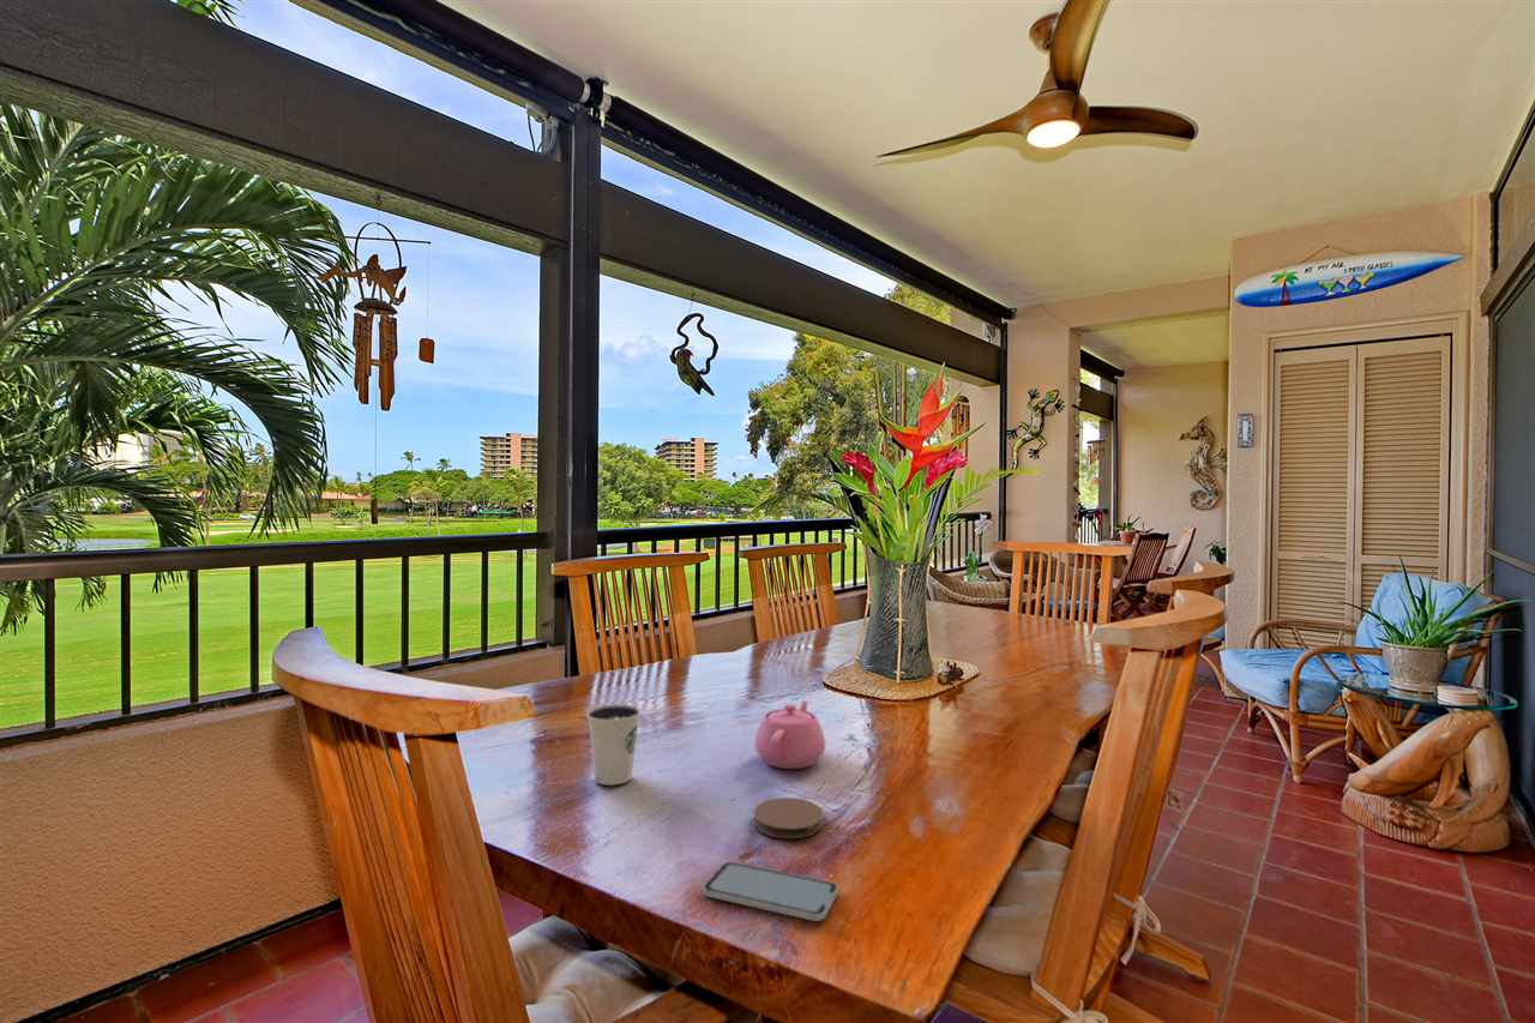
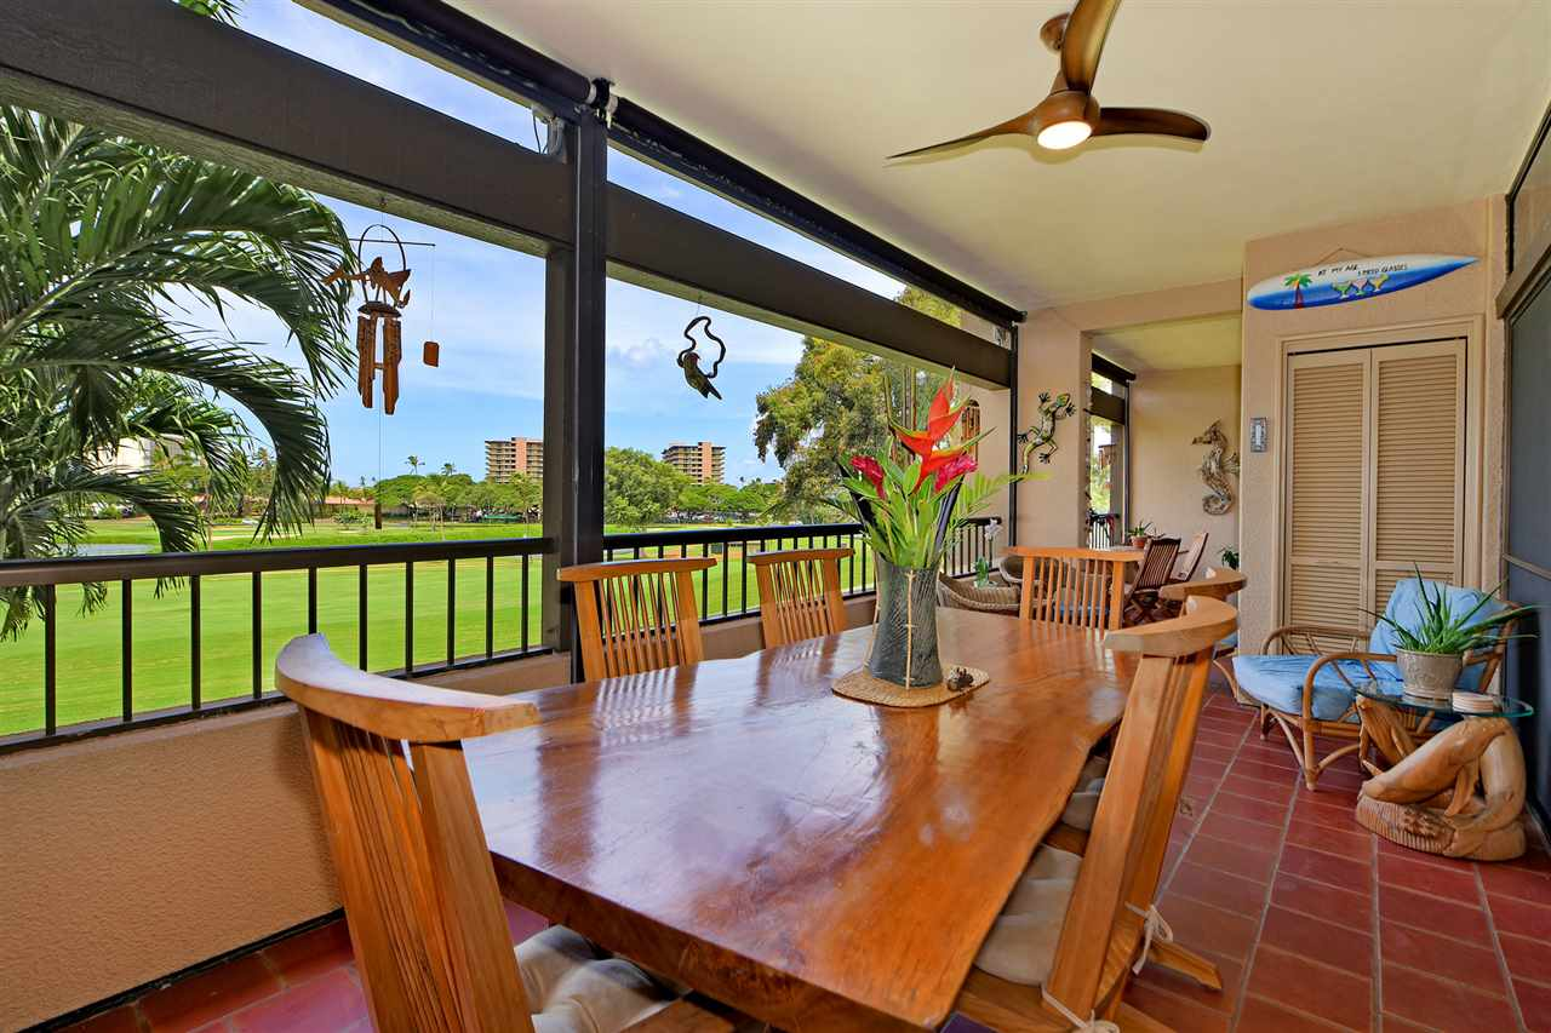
- dixie cup [585,703,642,786]
- coaster [752,796,825,840]
- teapot [753,699,826,770]
- smartphone [702,860,839,922]
